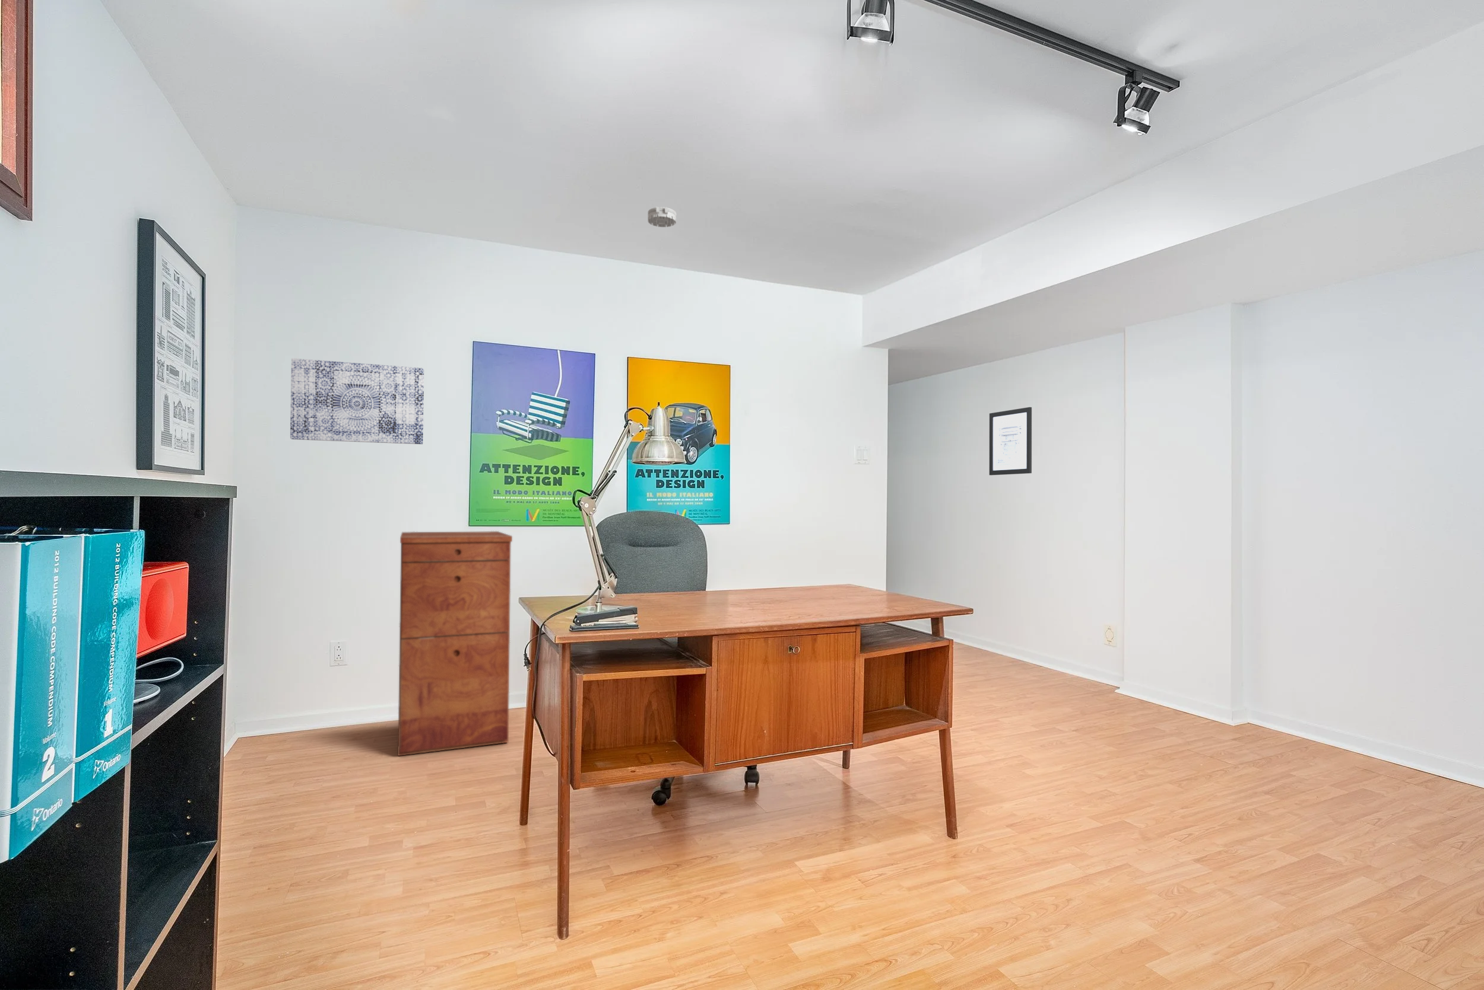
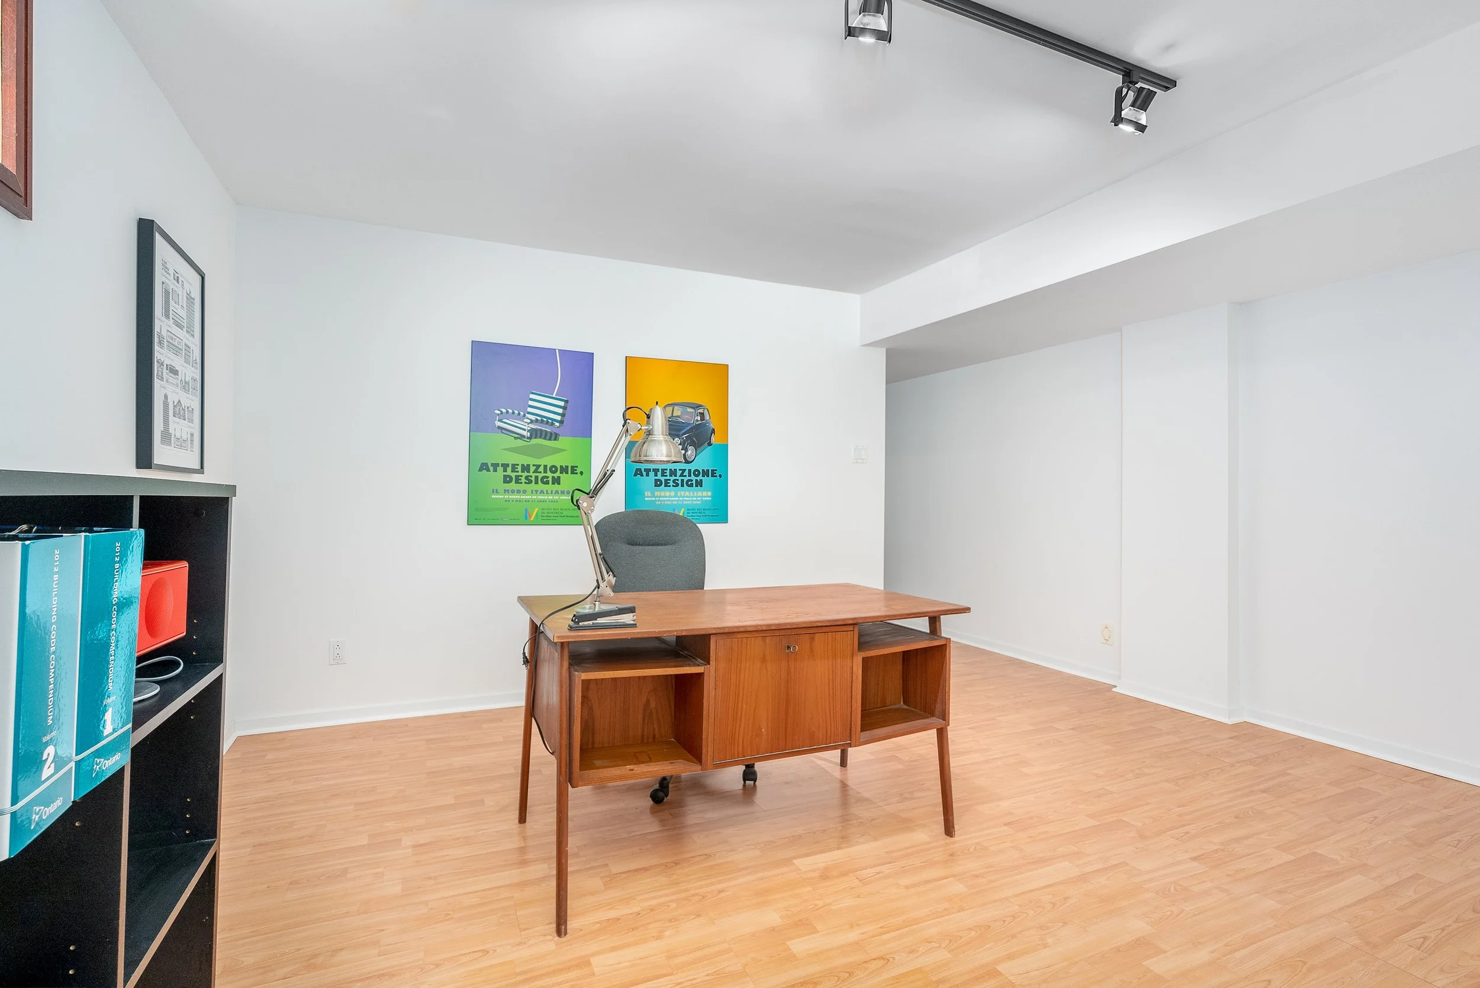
- wall art [989,407,1032,476]
- smoke detector [647,207,677,228]
- wall art [290,358,425,444]
- filing cabinet [397,530,513,757]
